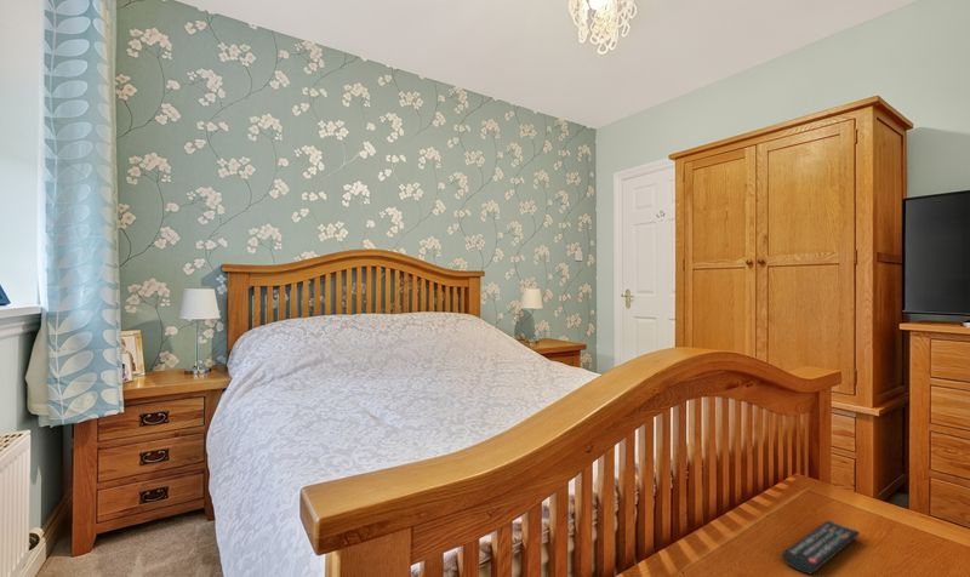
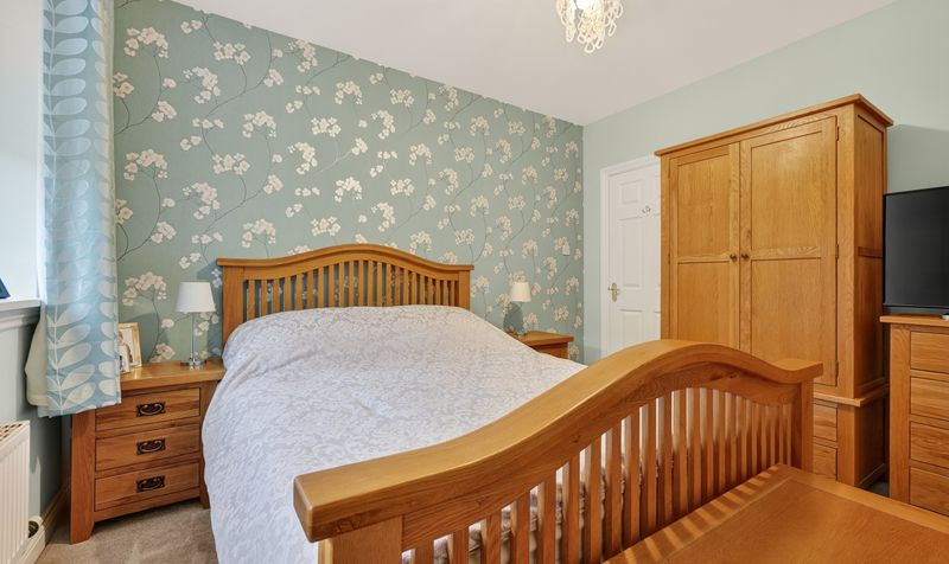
- remote control [781,520,861,576]
